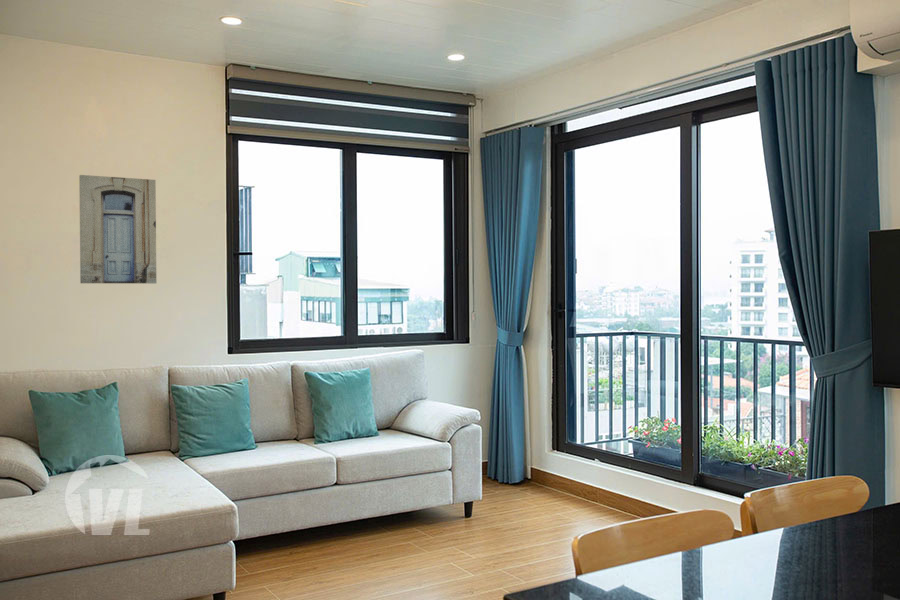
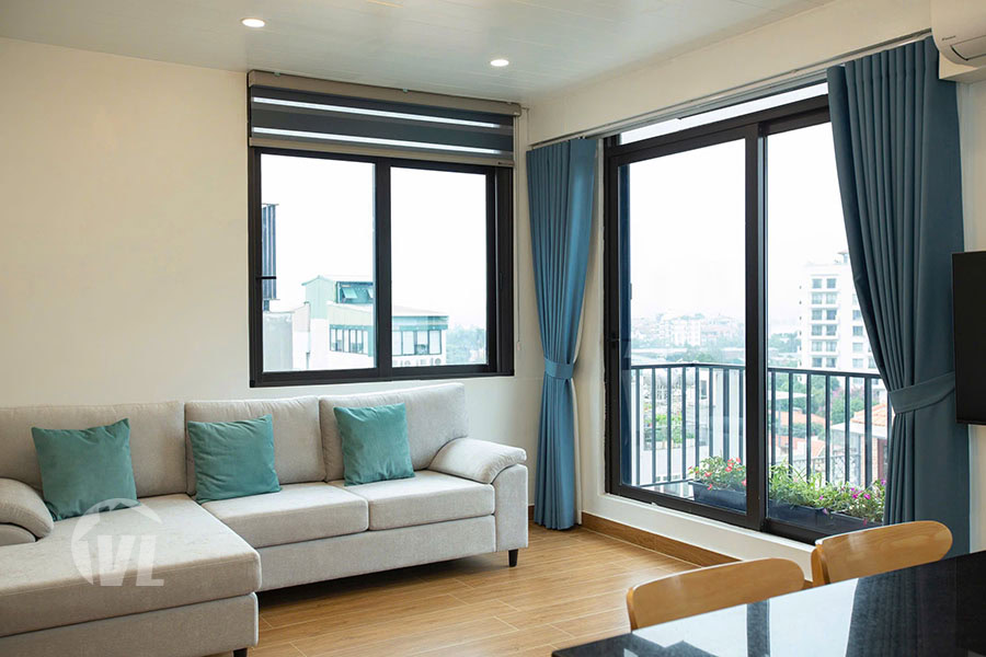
- wall art [78,174,158,285]
